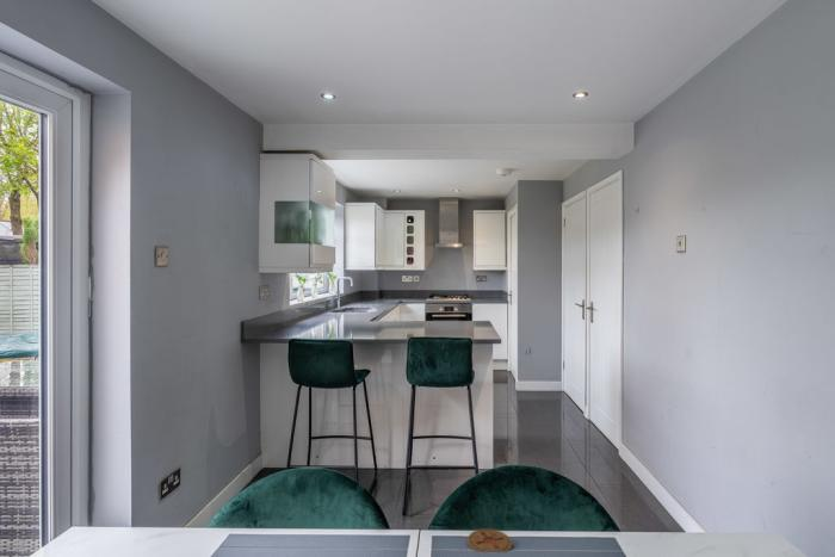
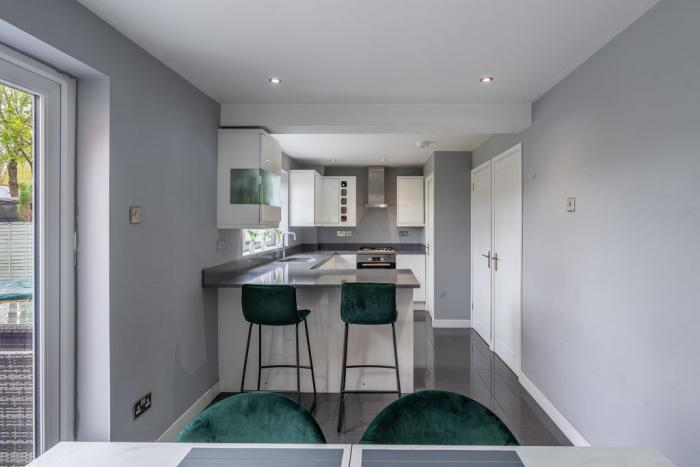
- coaster [466,527,513,553]
